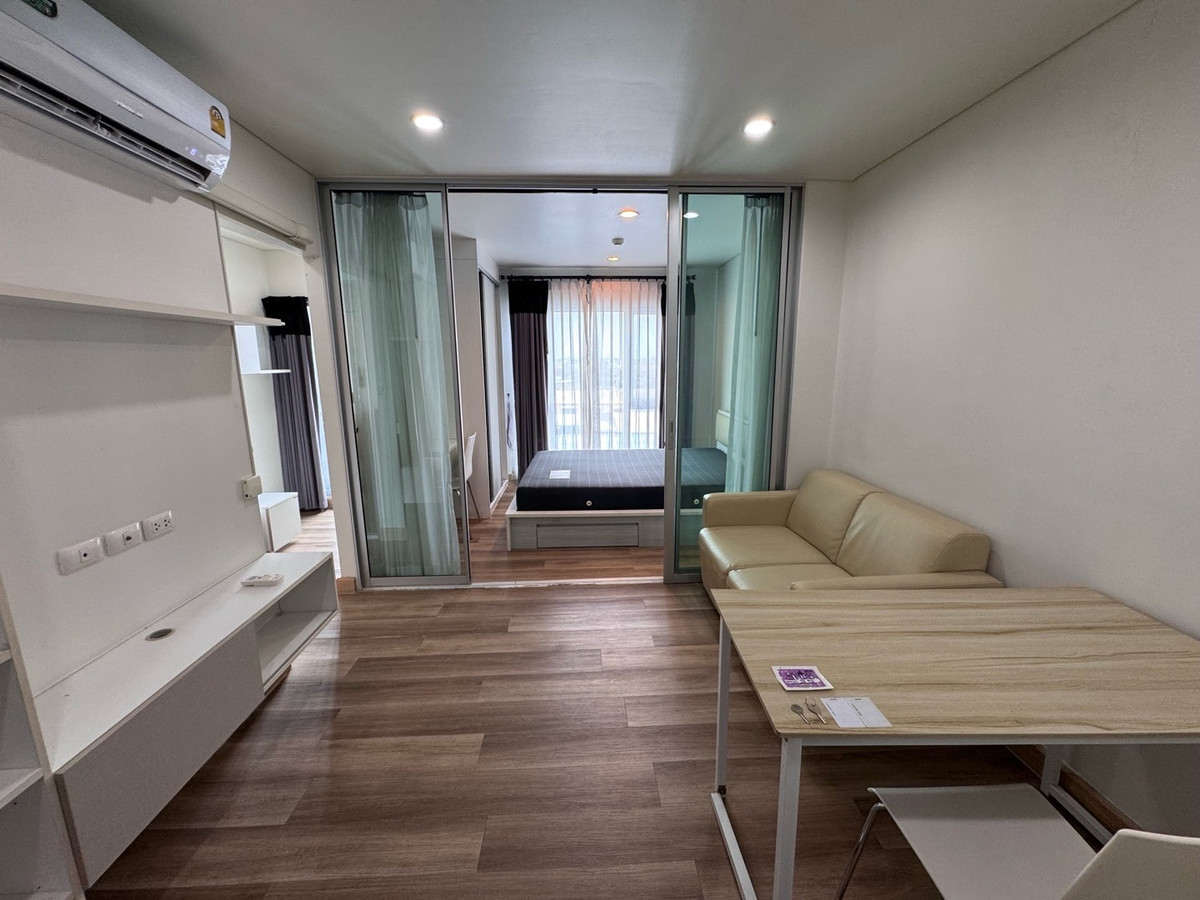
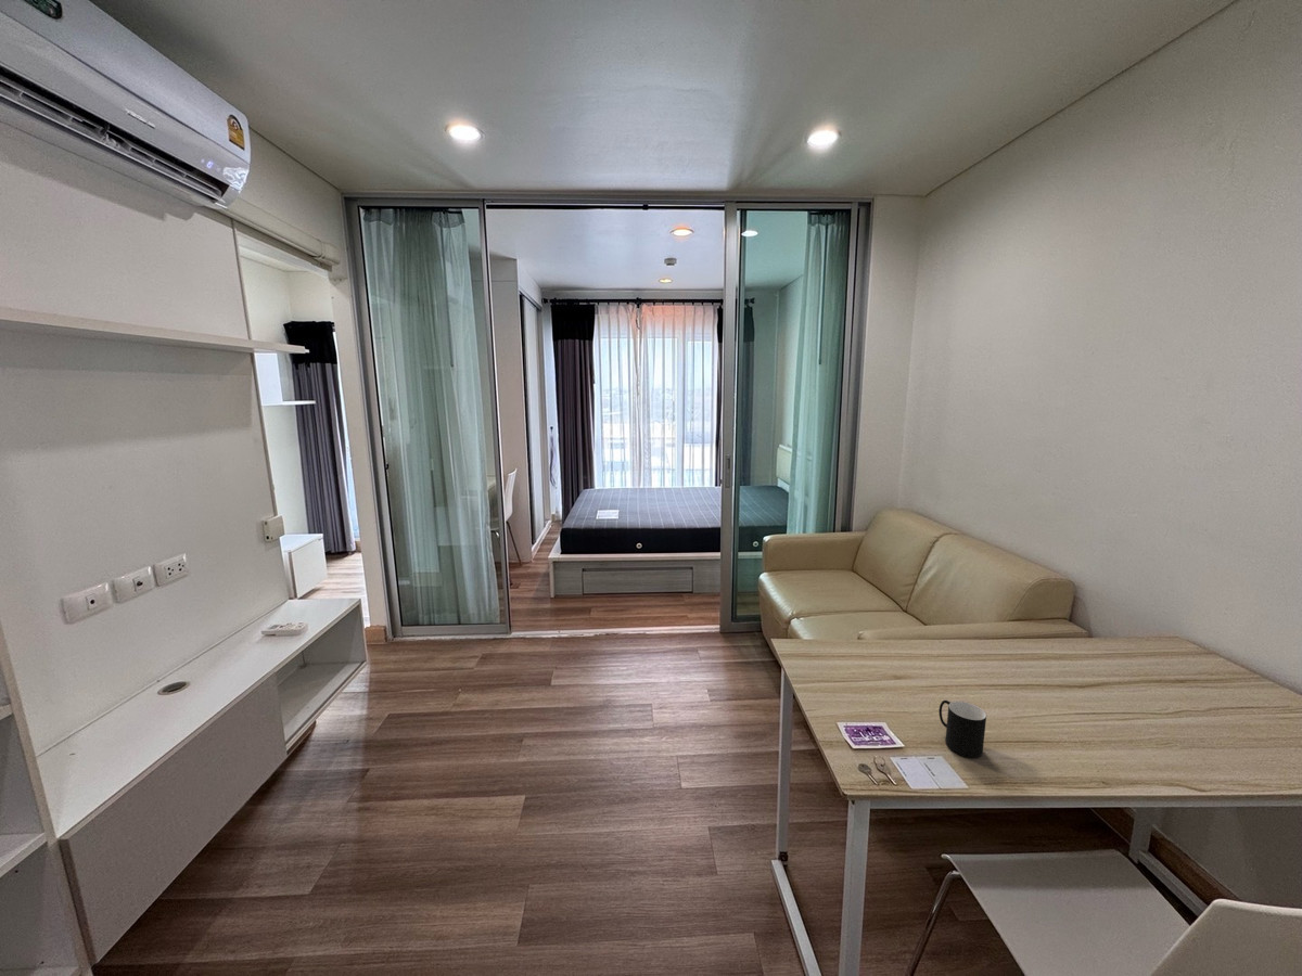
+ cup [937,699,987,758]
